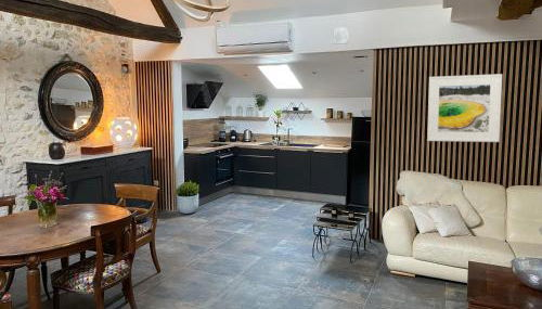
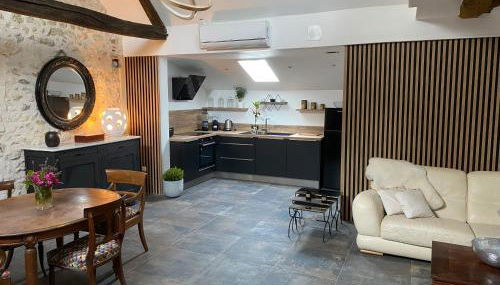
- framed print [427,73,503,143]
